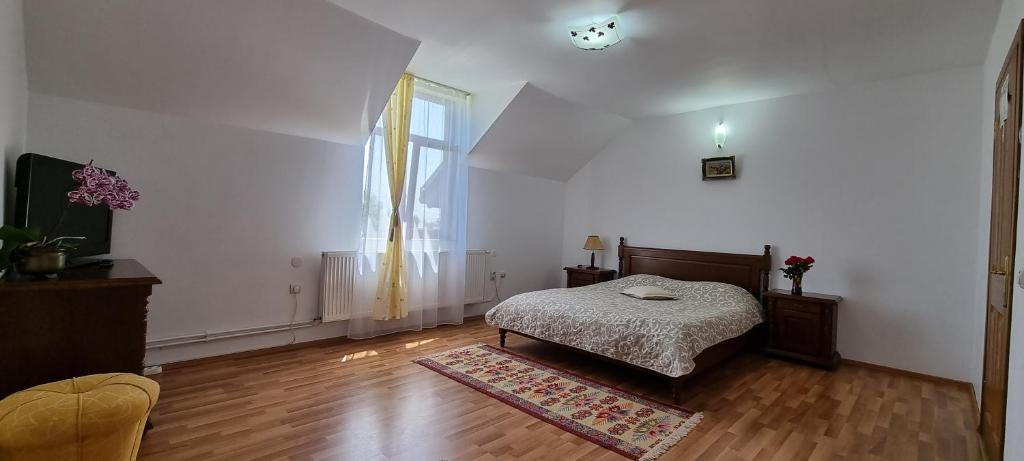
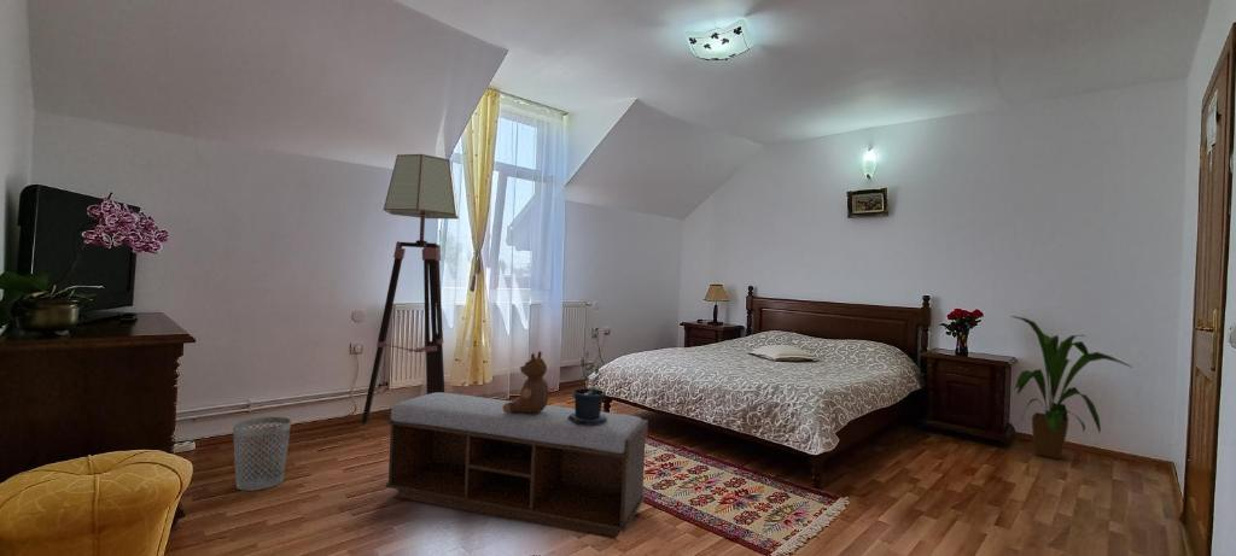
+ floor lamp [361,153,460,425]
+ bench [384,392,649,540]
+ teddy bear [503,350,549,414]
+ house plant [1009,315,1133,461]
+ wastebasket [232,416,292,492]
+ potted plant [569,351,607,426]
